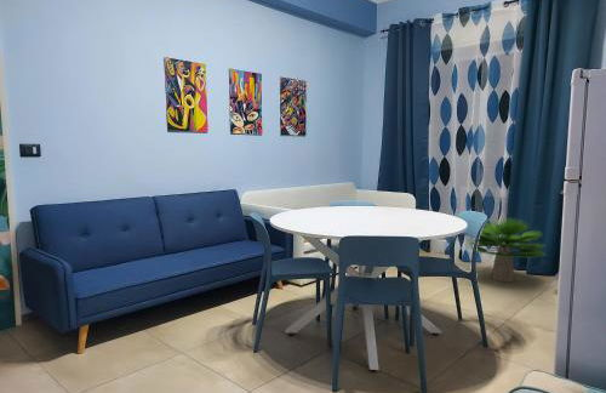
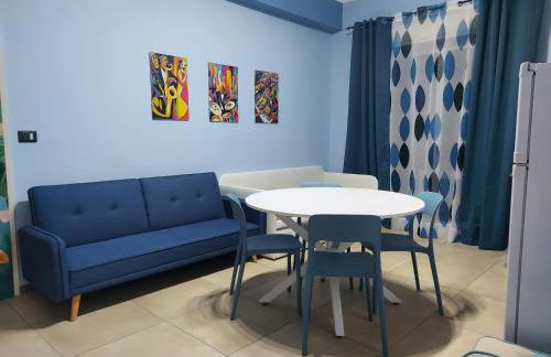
- potted plant [464,217,545,283]
